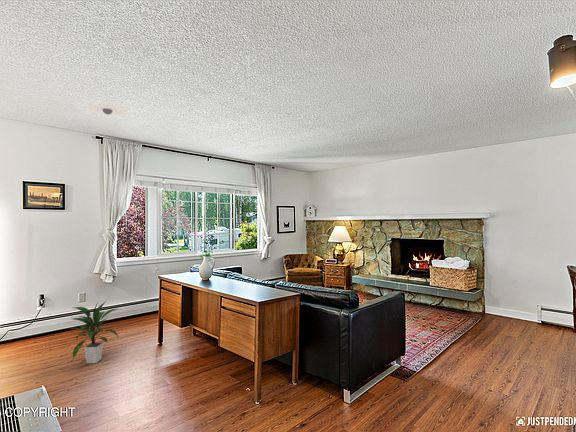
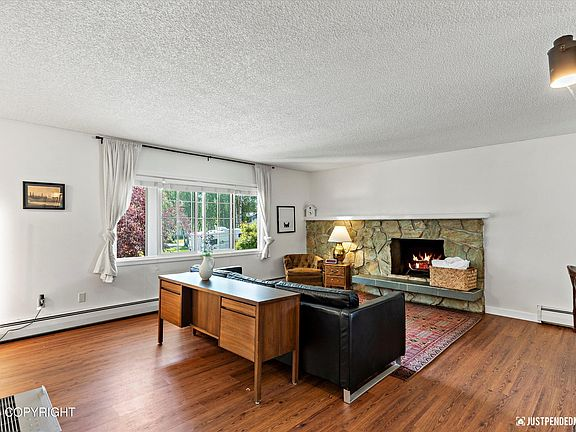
- indoor plant [71,300,120,364]
- ceiling light [71,97,139,120]
